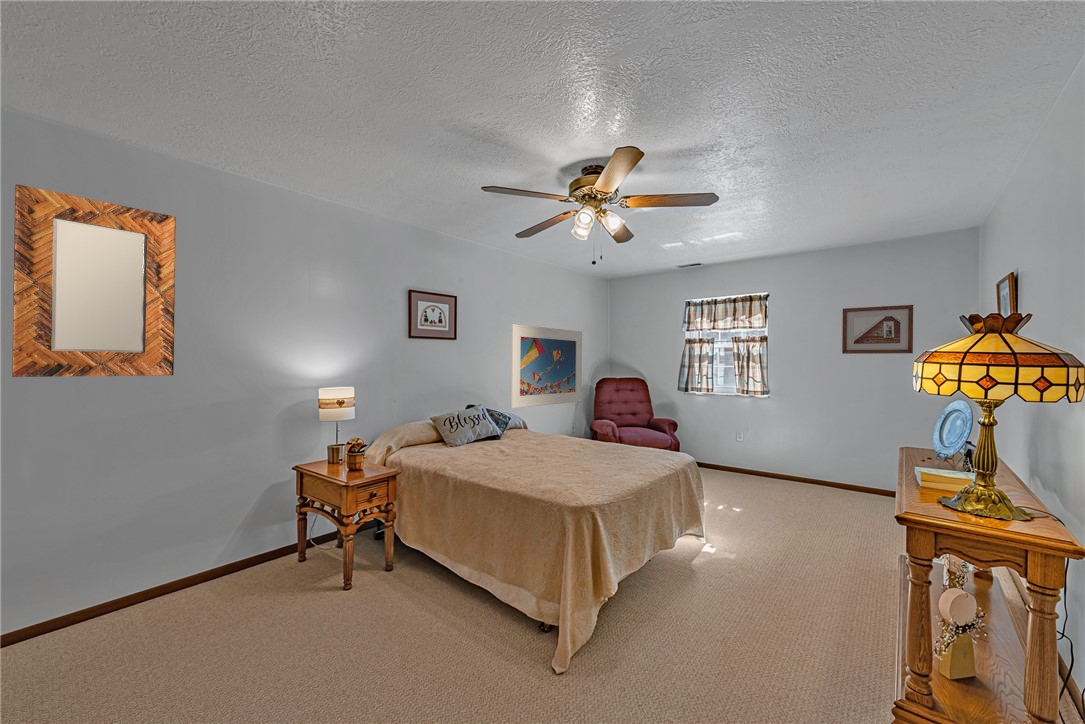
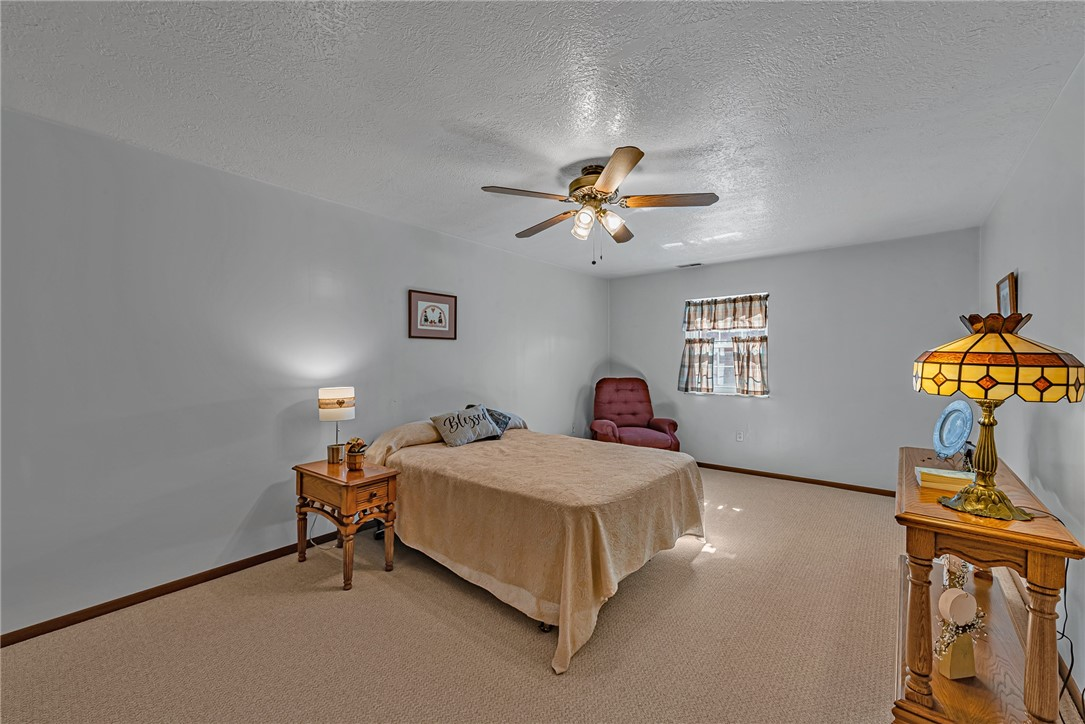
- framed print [510,323,583,409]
- home mirror [11,183,177,378]
- picture frame [841,304,914,355]
